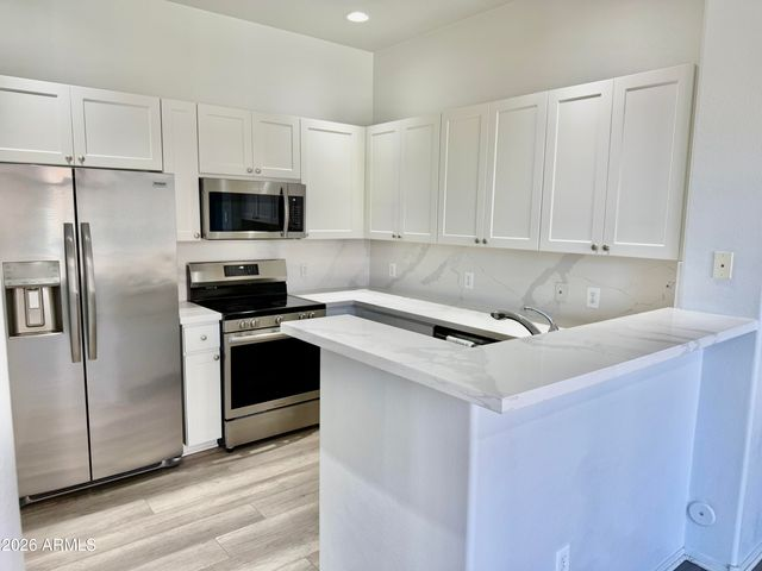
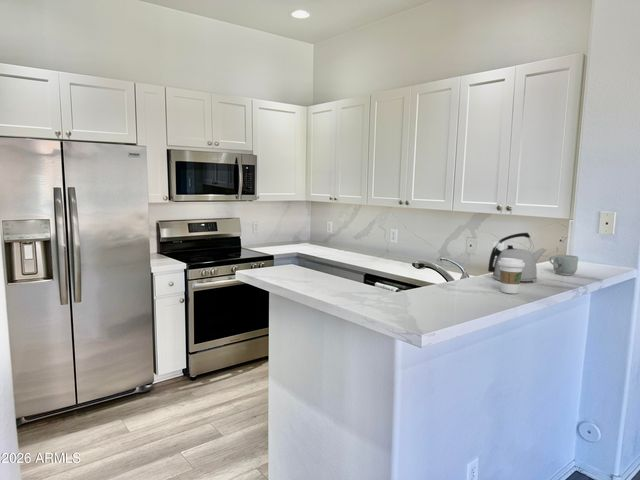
+ kettle [487,232,547,283]
+ mug [548,254,579,276]
+ coffee cup [498,258,525,295]
